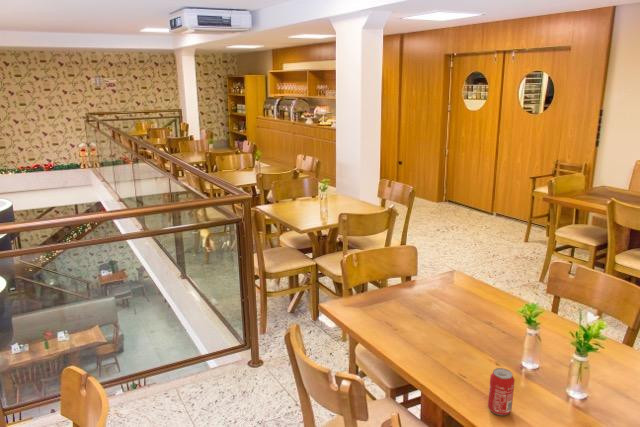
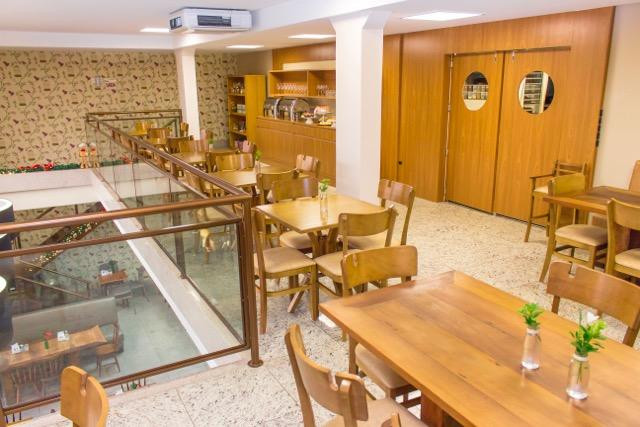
- beverage can [487,367,516,416]
